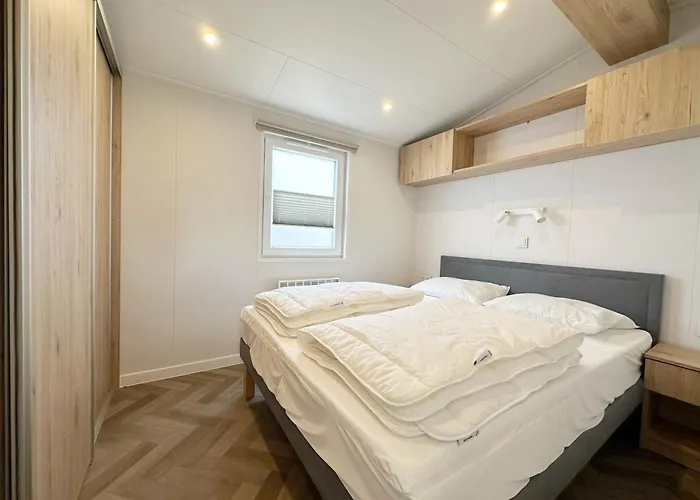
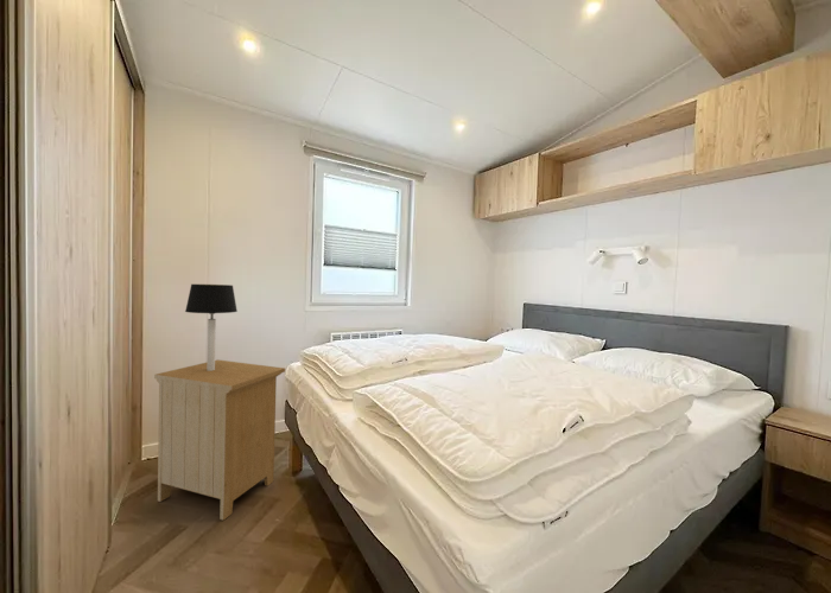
+ nightstand [153,358,286,521]
+ table lamp [184,283,239,371]
